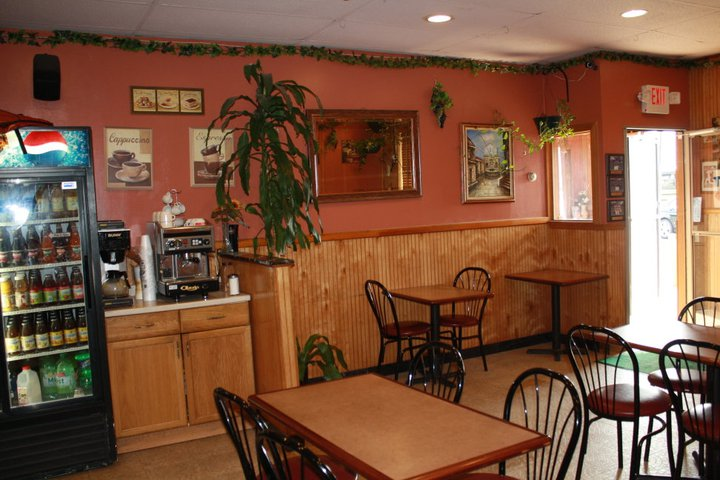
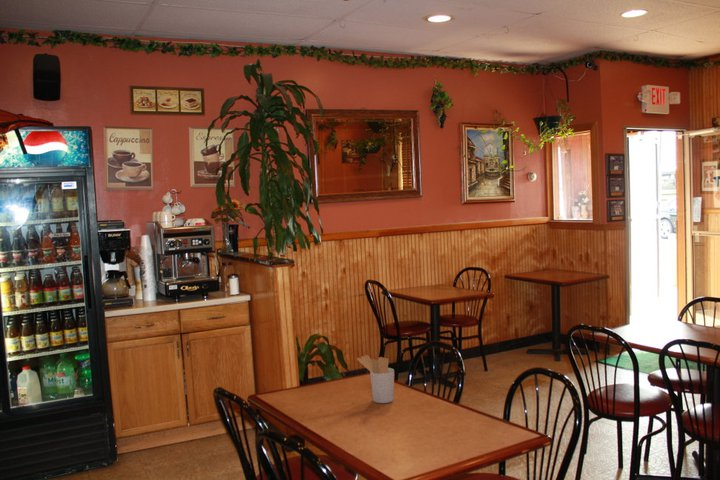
+ utensil holder [356,354,395,404]
